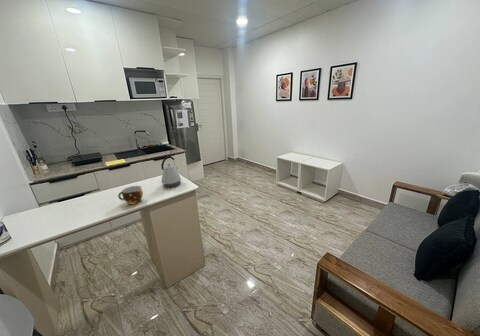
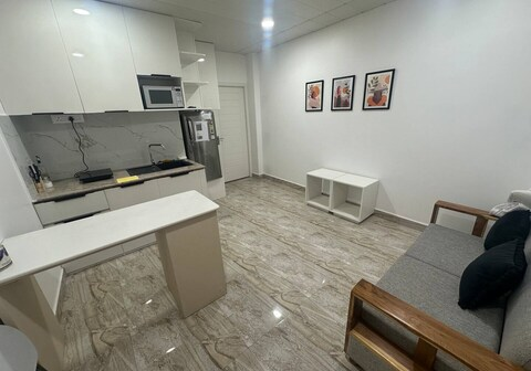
- cup [117,185,144,206]
- kettle [160,155,182,188]
